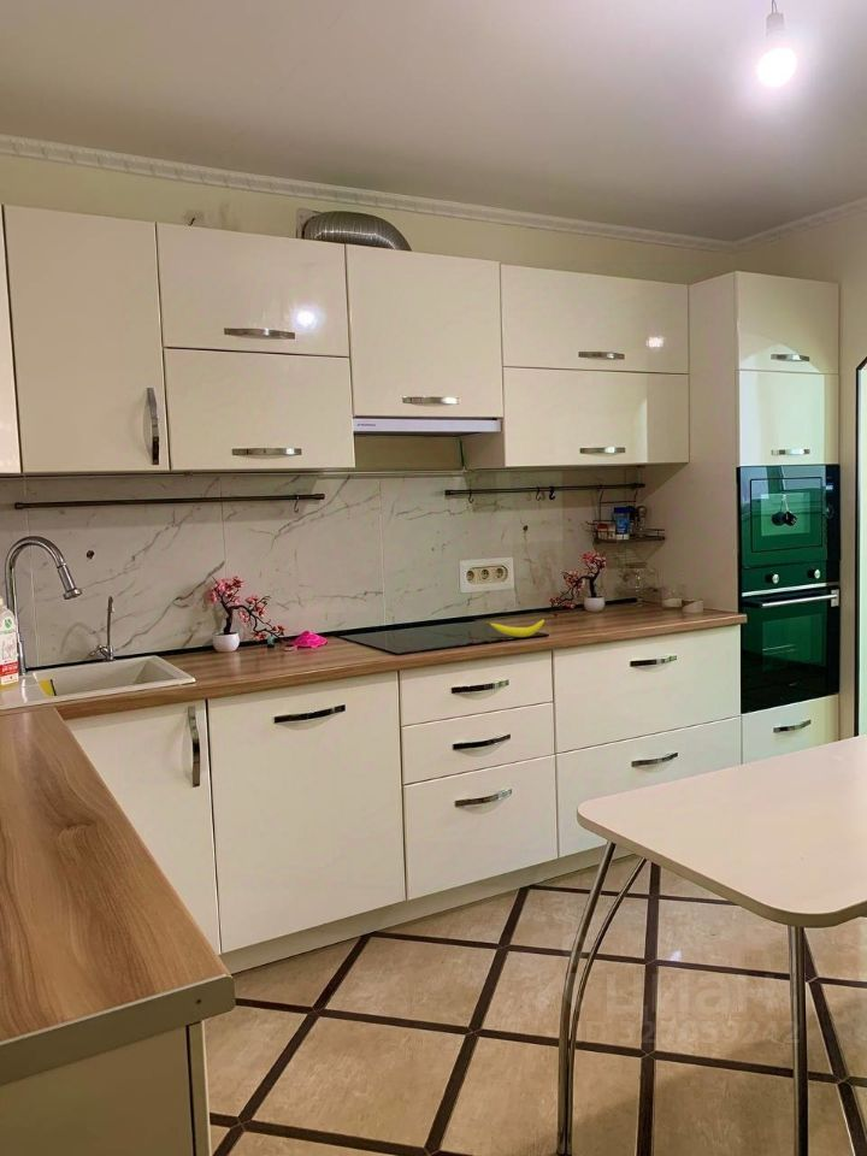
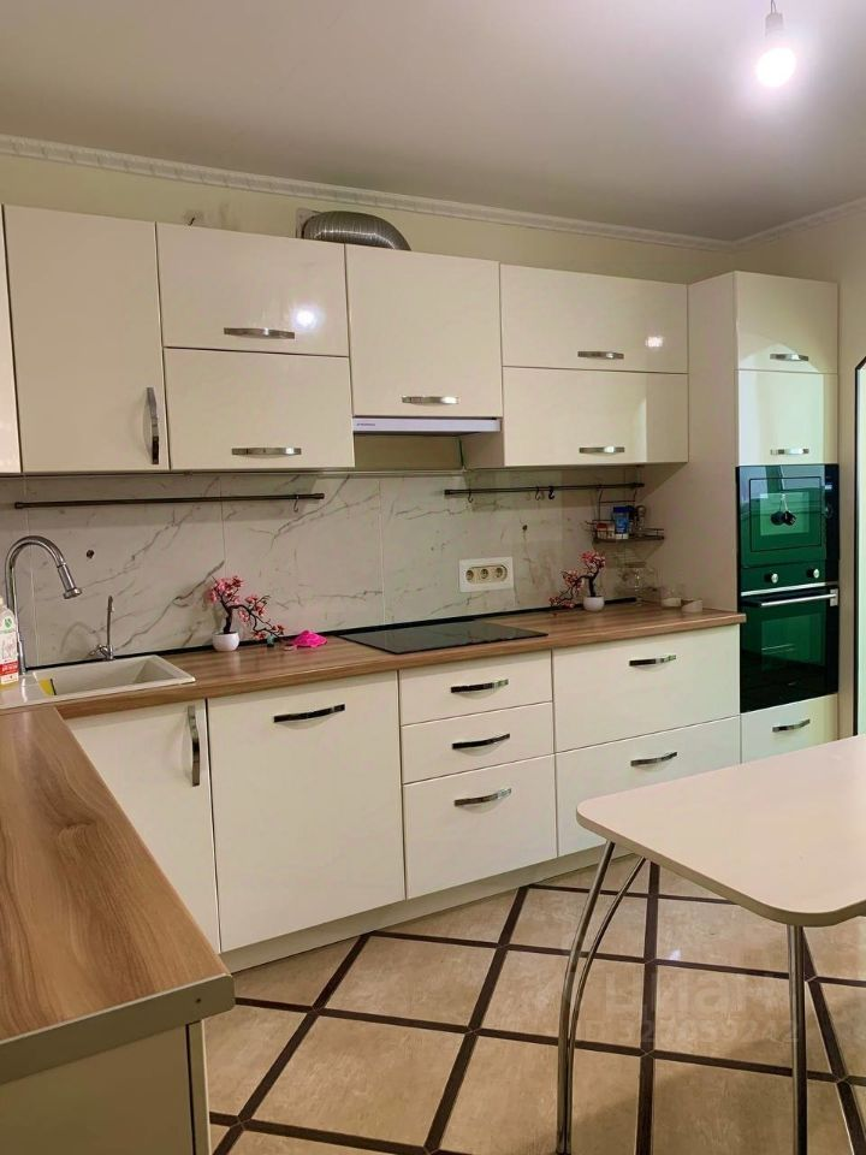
- banana [489,617,547,638]
